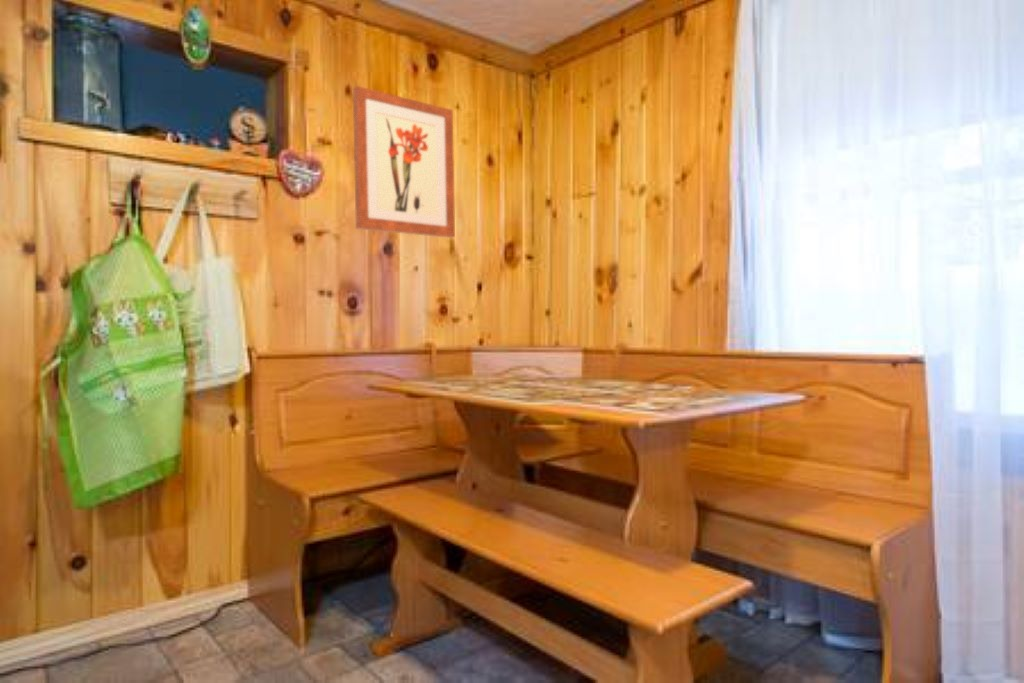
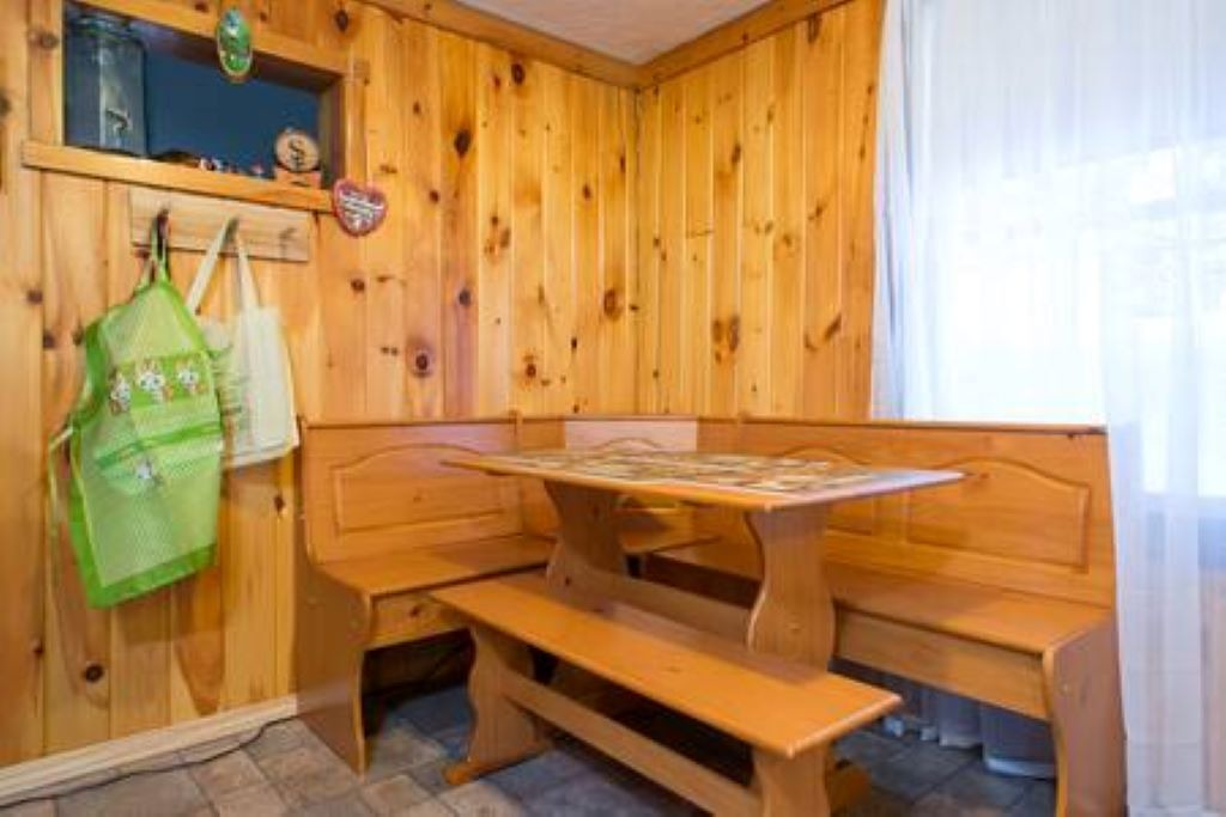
- wall art [352,85,456,239]
